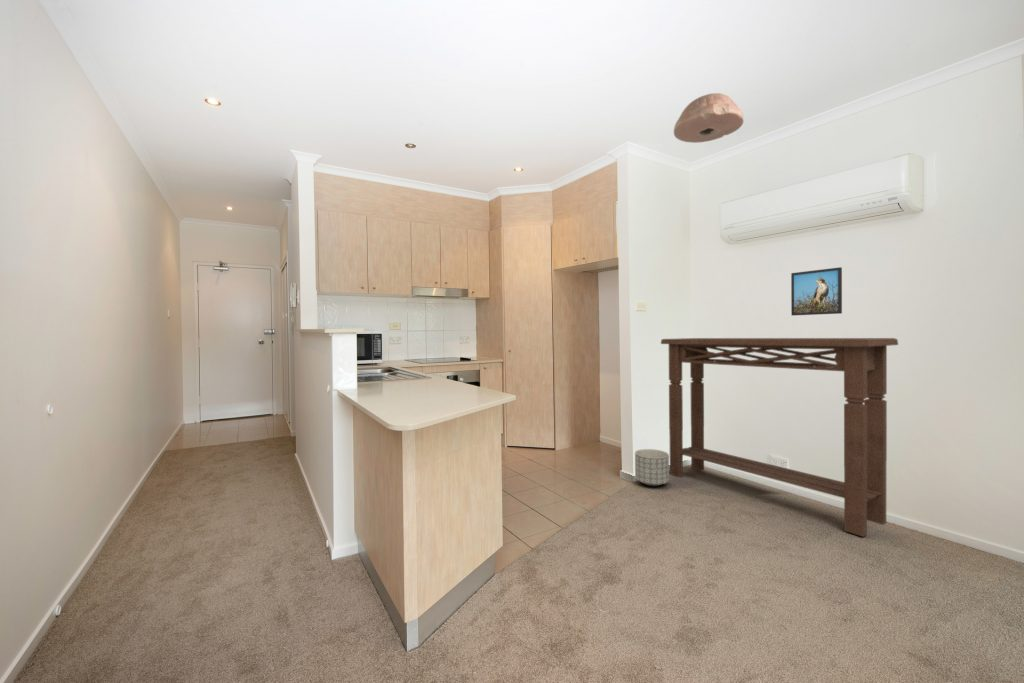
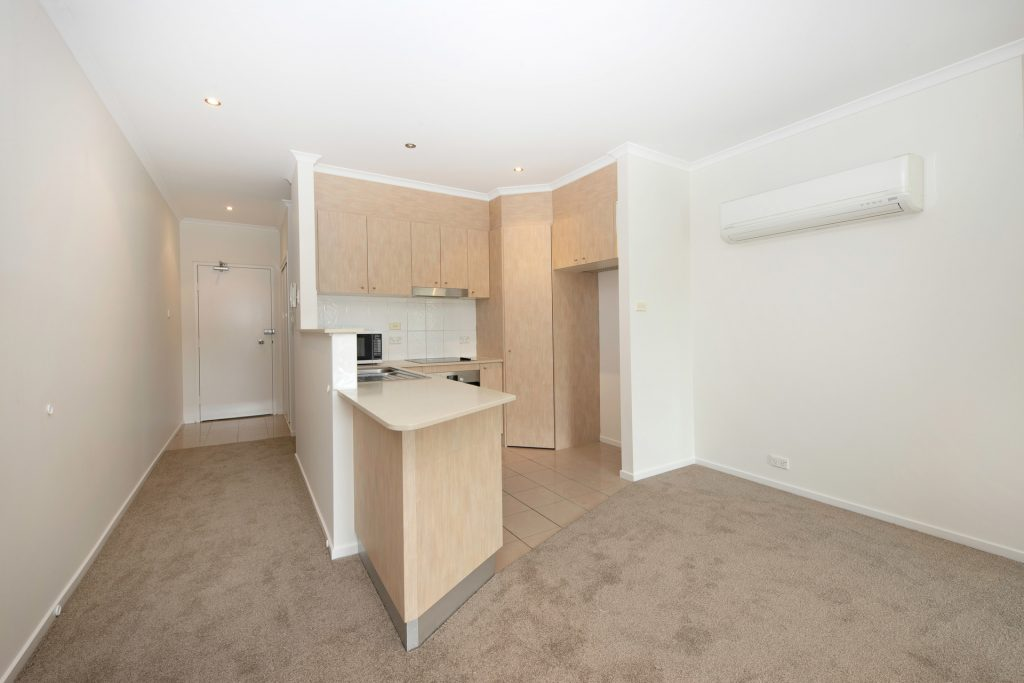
- console table [660,337,899,538]
- planter [634,448,670,487]
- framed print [790,266,843,316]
- ceiling light [673,92,745,144]
